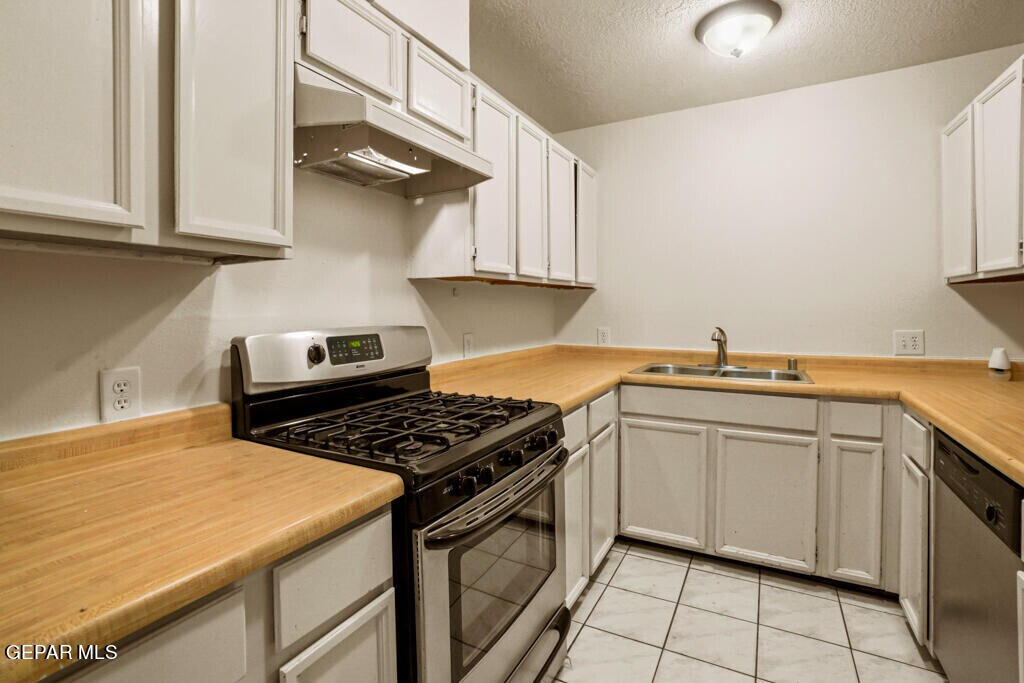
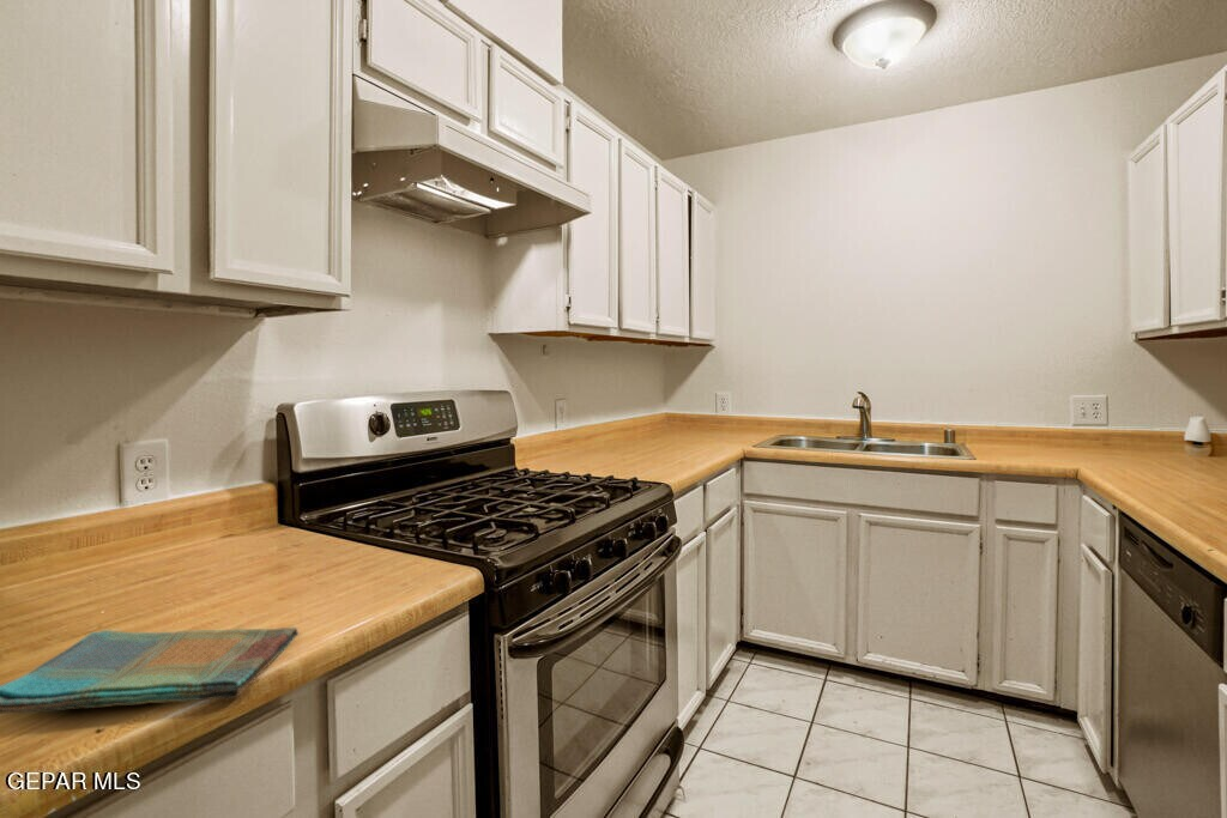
+ dish towel [0,626,300,715]
